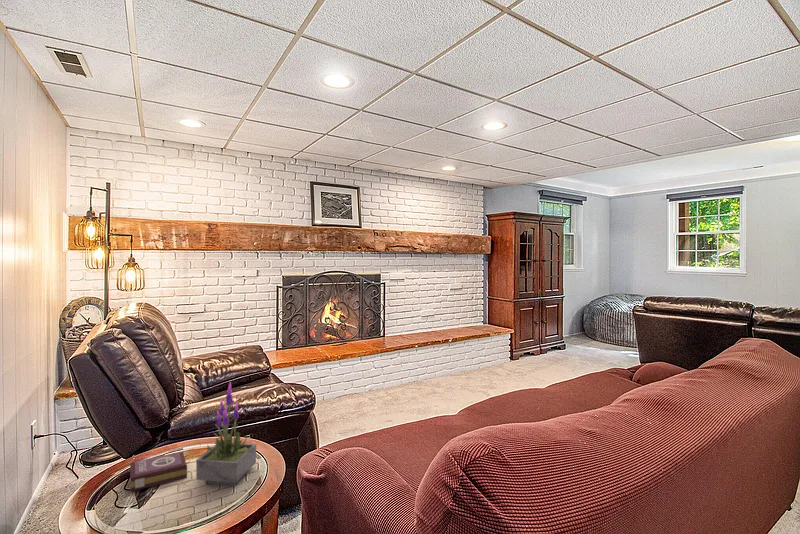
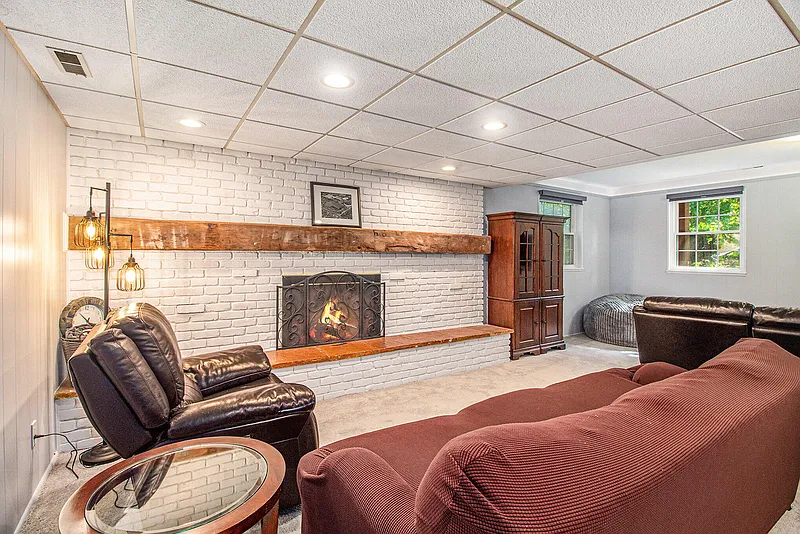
- potted plant [195,381,257,486]
- book [129,450,188,493]
